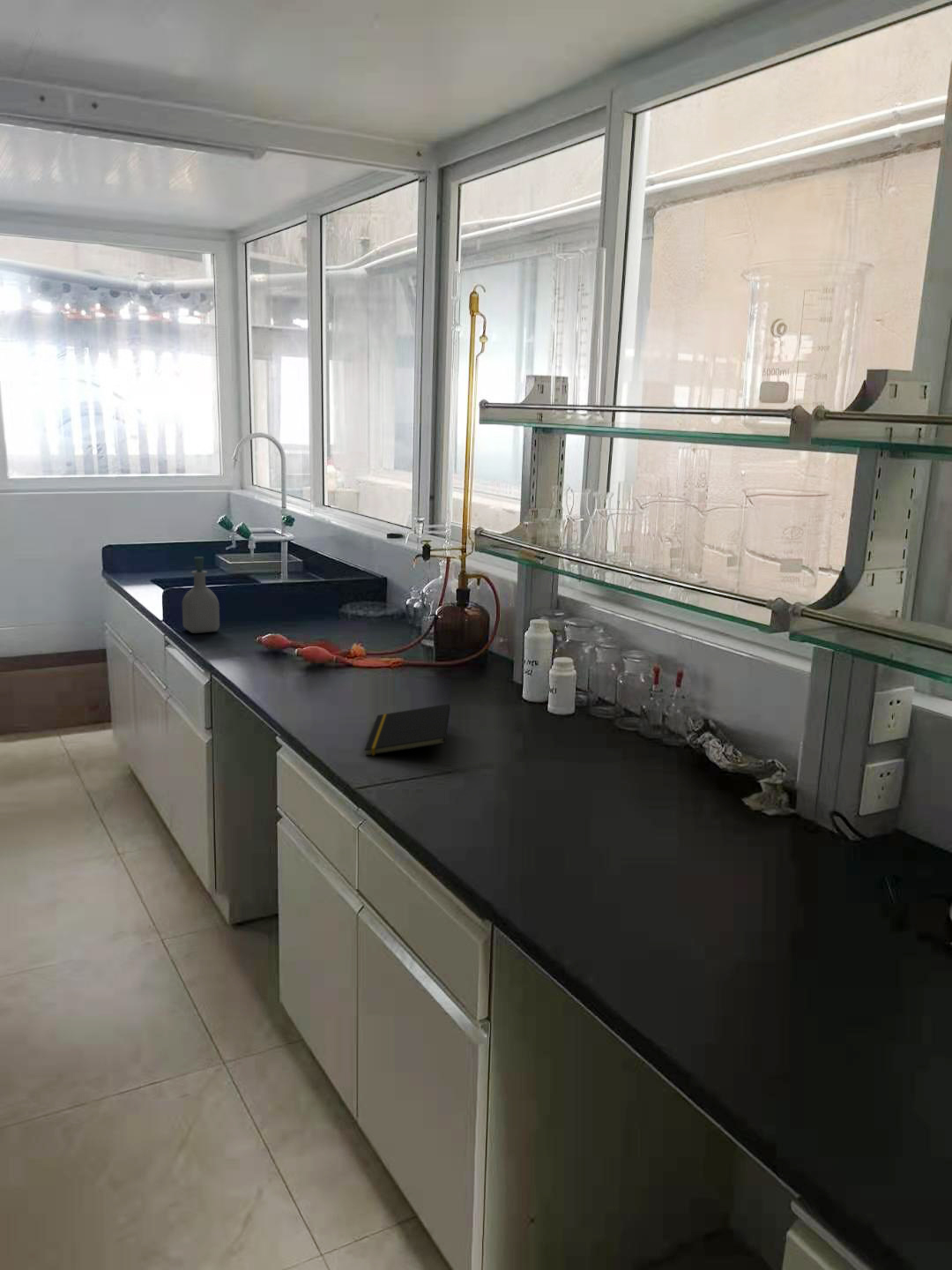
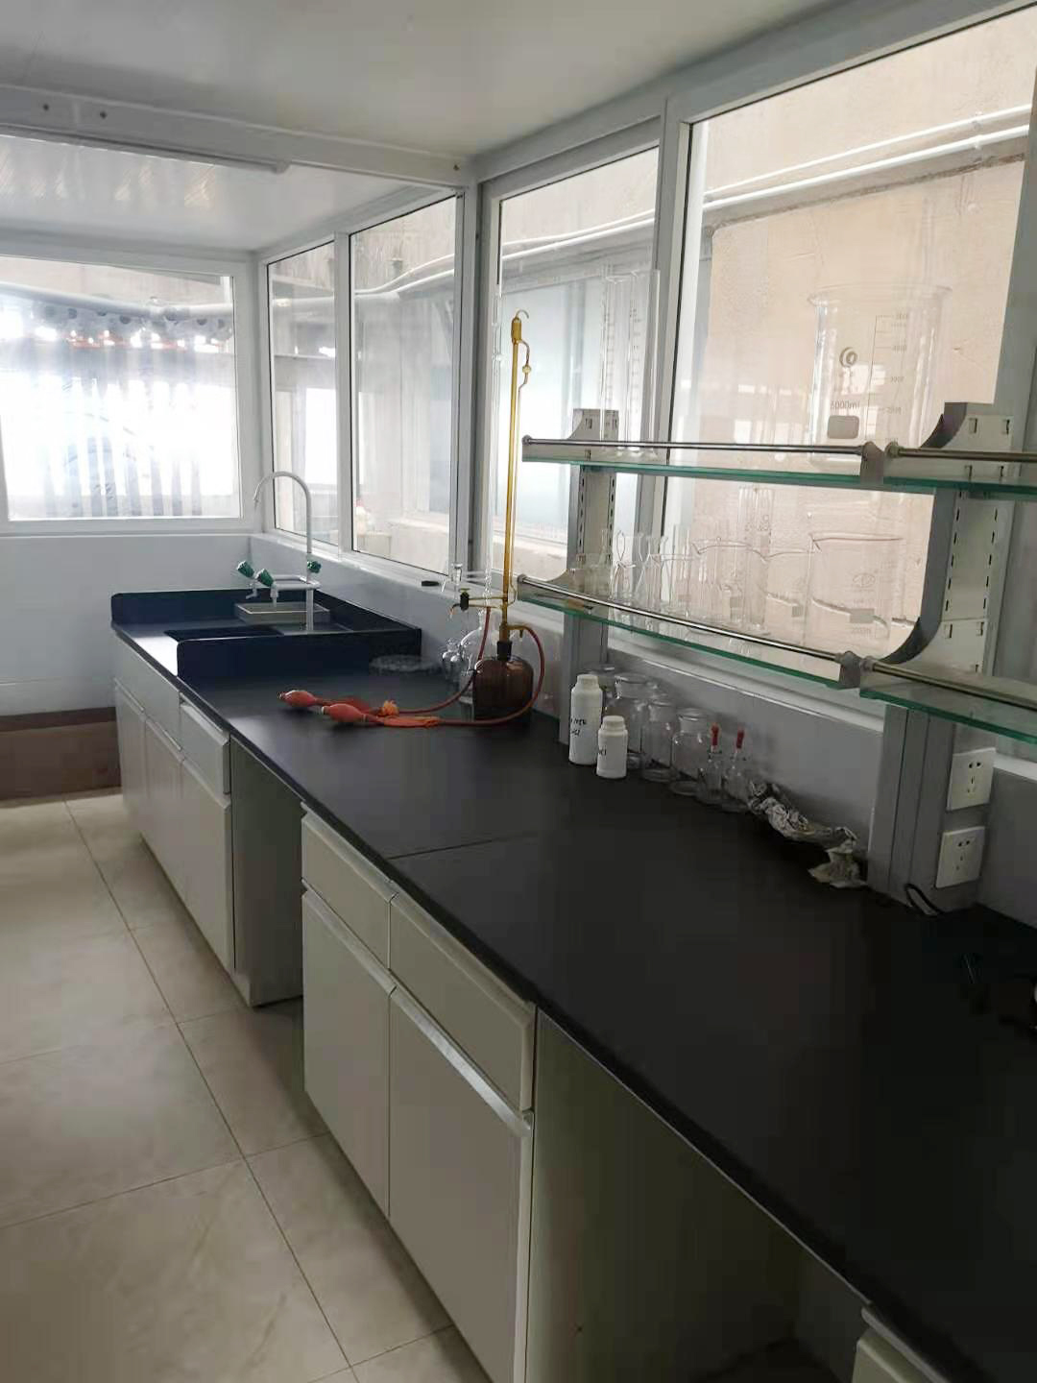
- notepad [364,703,451,757]
- soap bottle [182,556,220,634]
